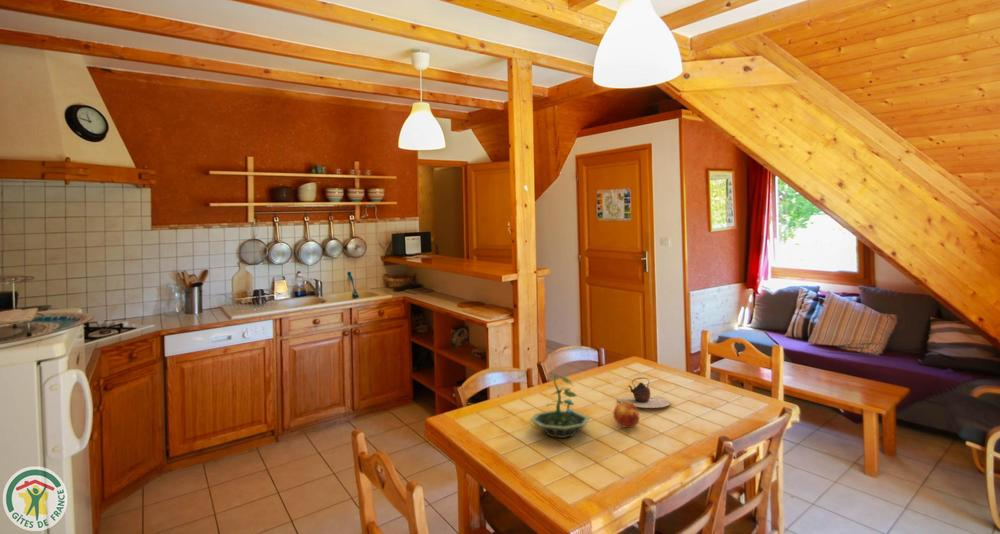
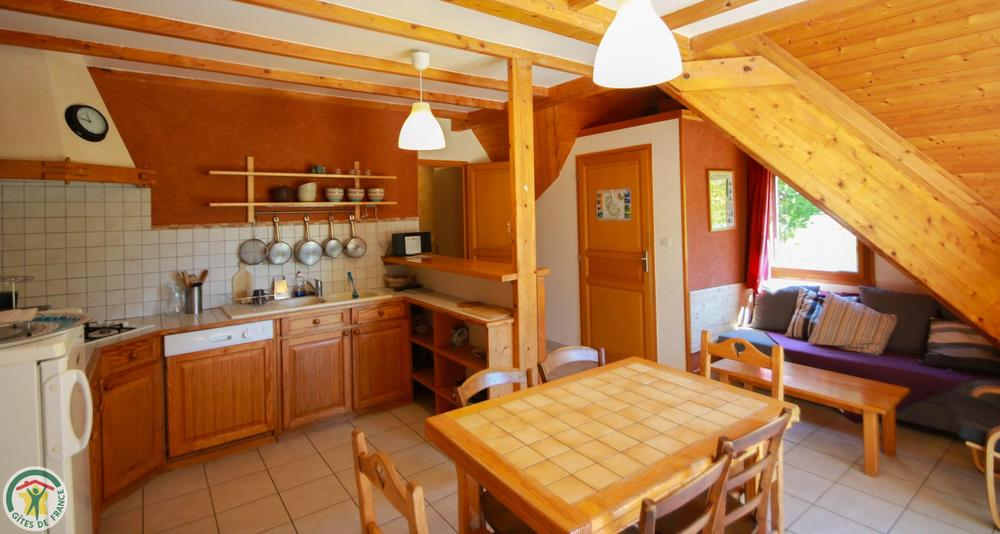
- teapot [616,377,672,409]
- fruit [612,401,640,429]
- terrarium [529,374,591,439]
